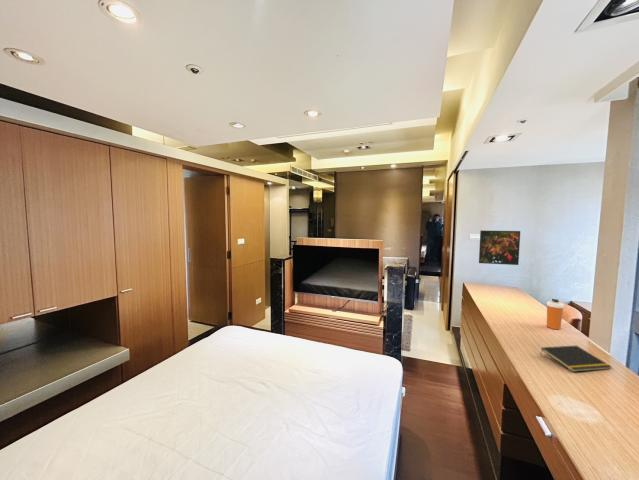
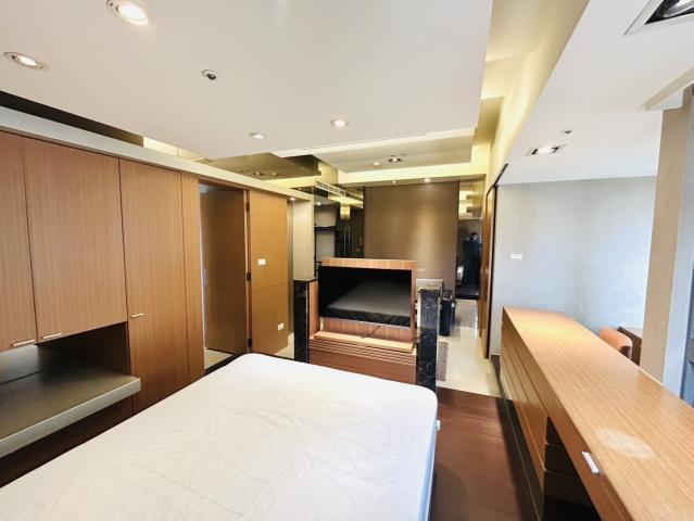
- notepad [539,345,613,373]
- shaker bottle [546,298,565,331]
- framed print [478,230,521,266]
